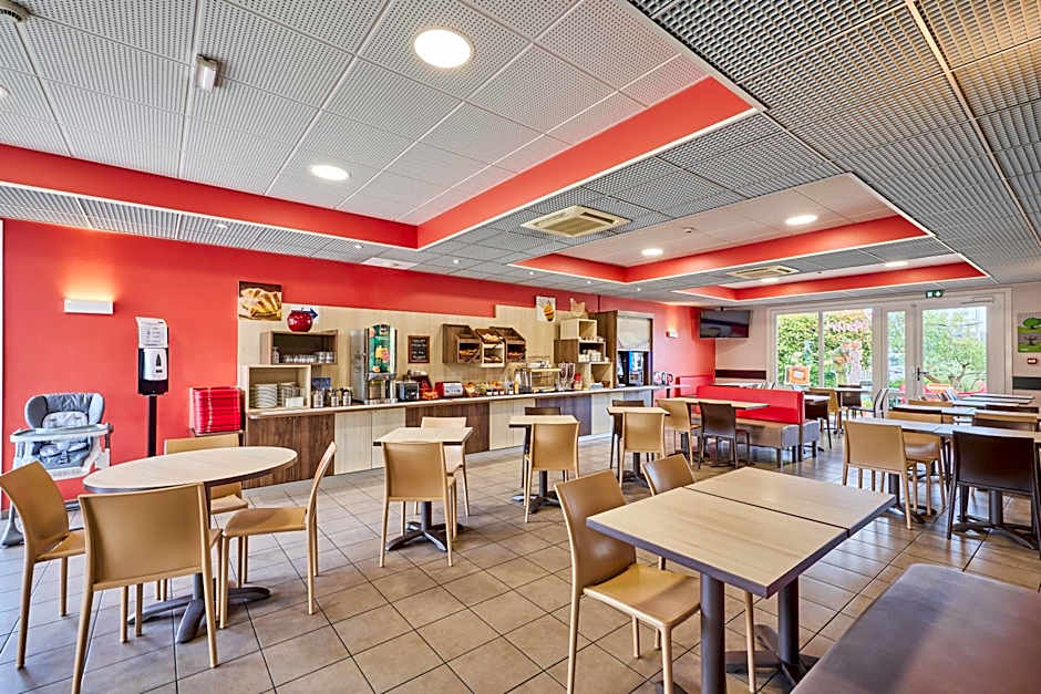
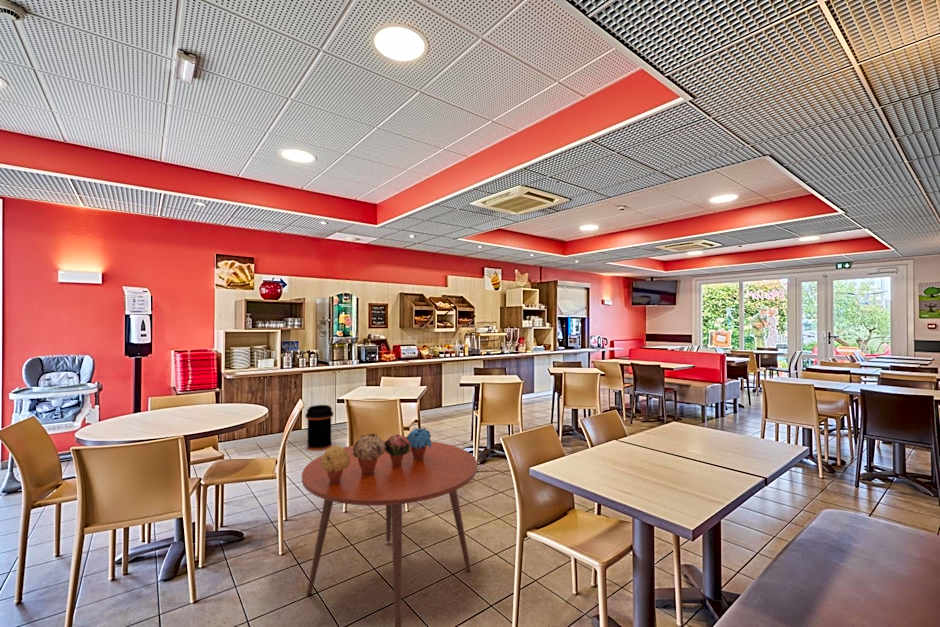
+ trash can [305,404,334,452]
+ dining table [301,440,478,627]
+ potted flower [321,427,432,484]
